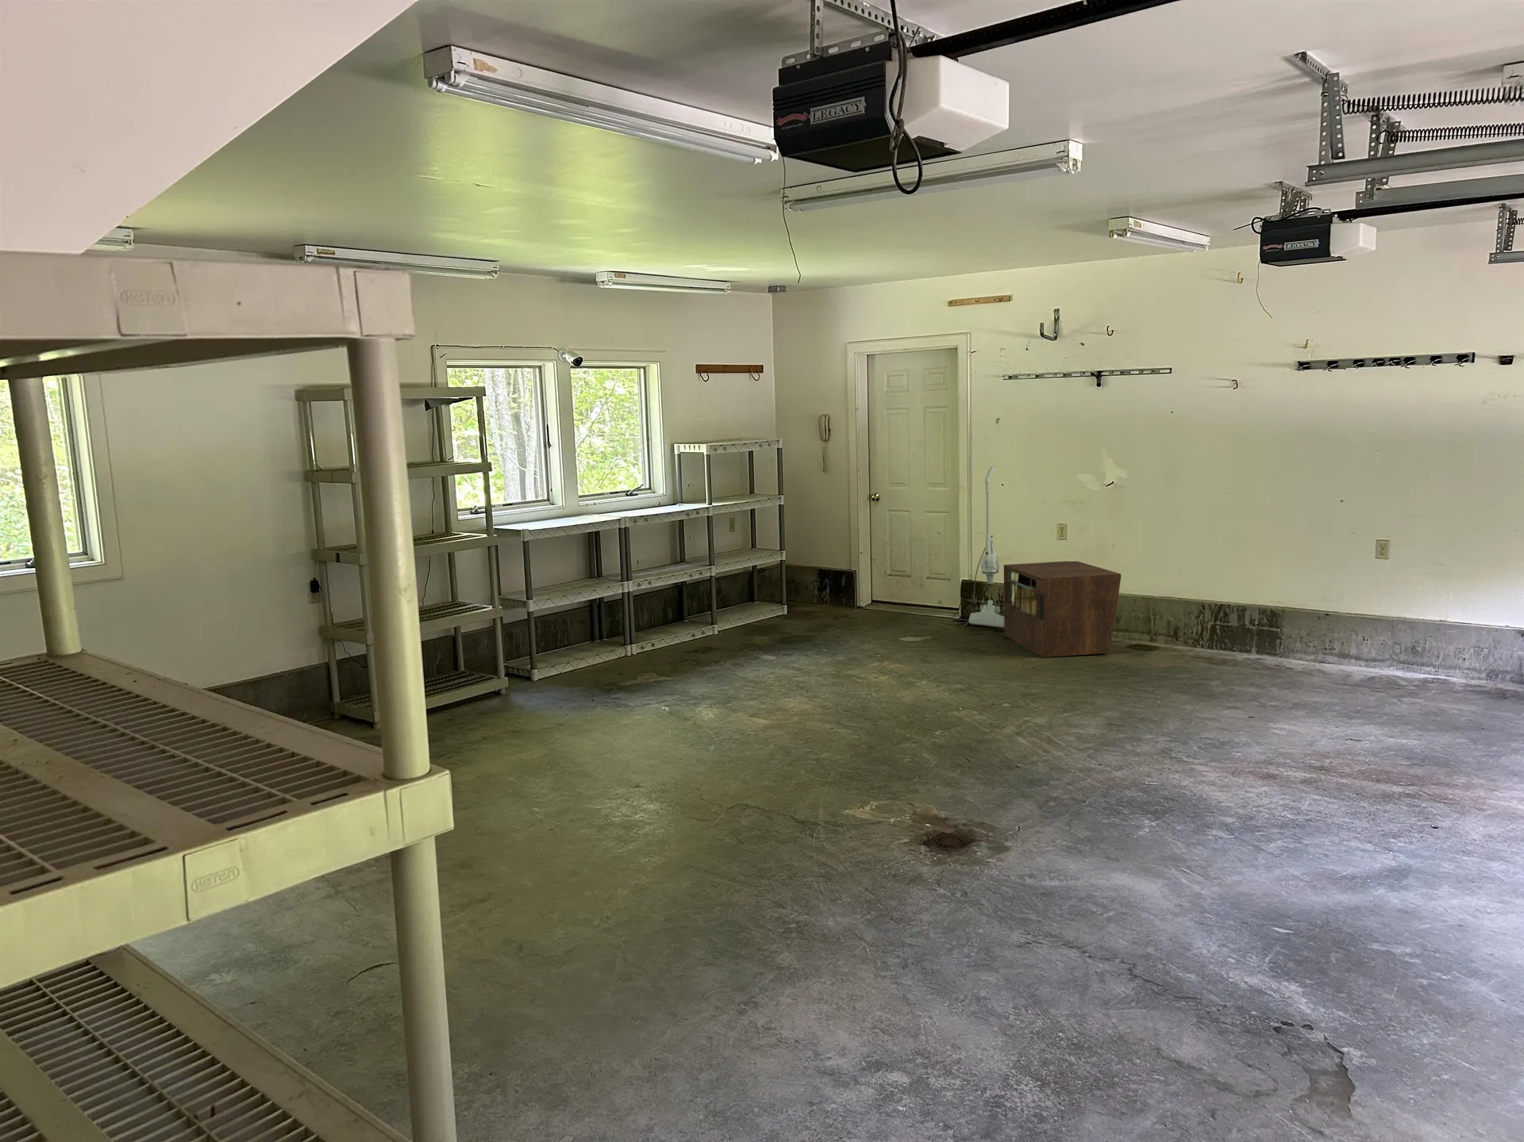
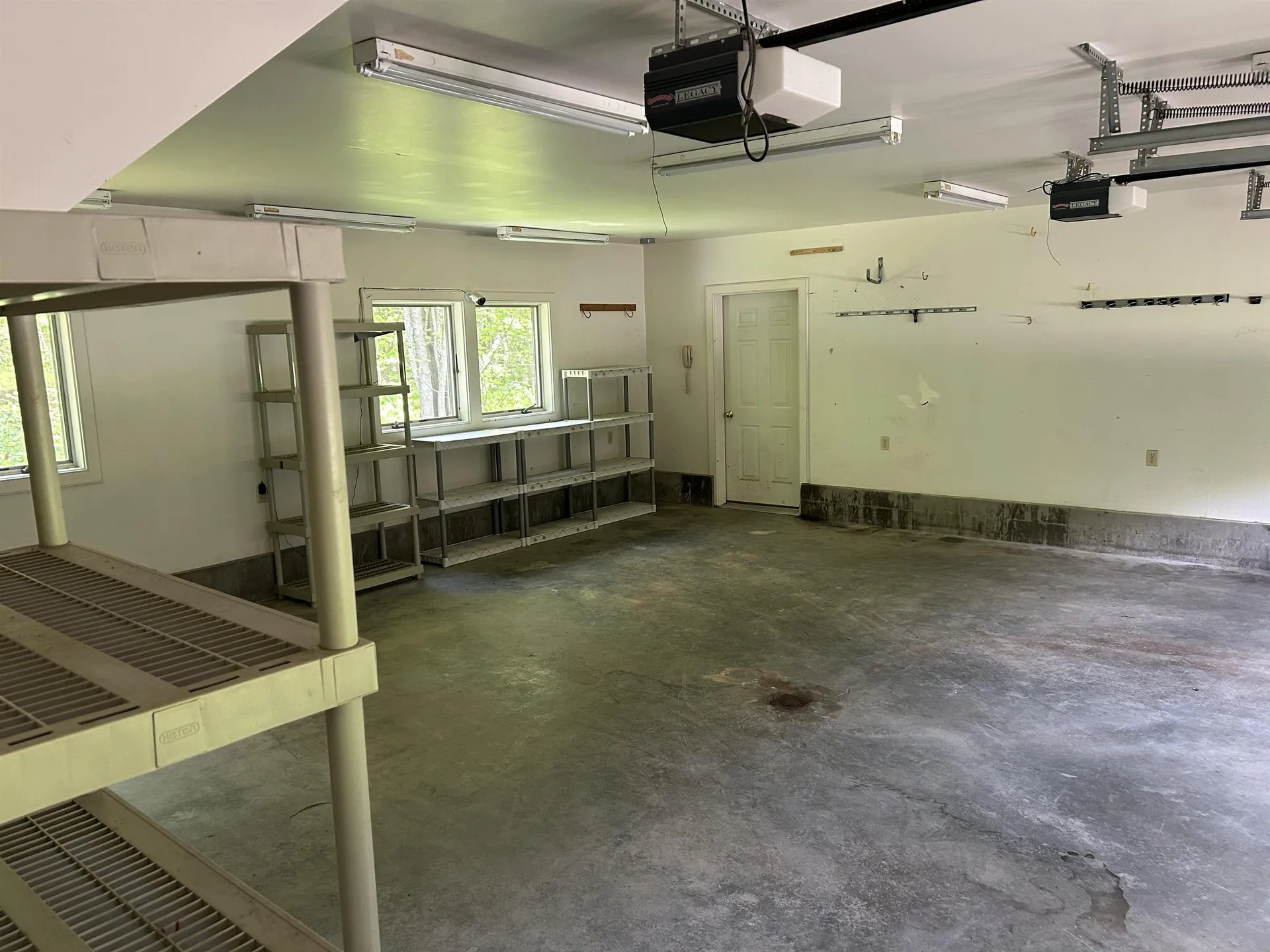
- vacuum cleaner [941,465,1004,629]
- storage cabinet [1002,560,1122,659]
